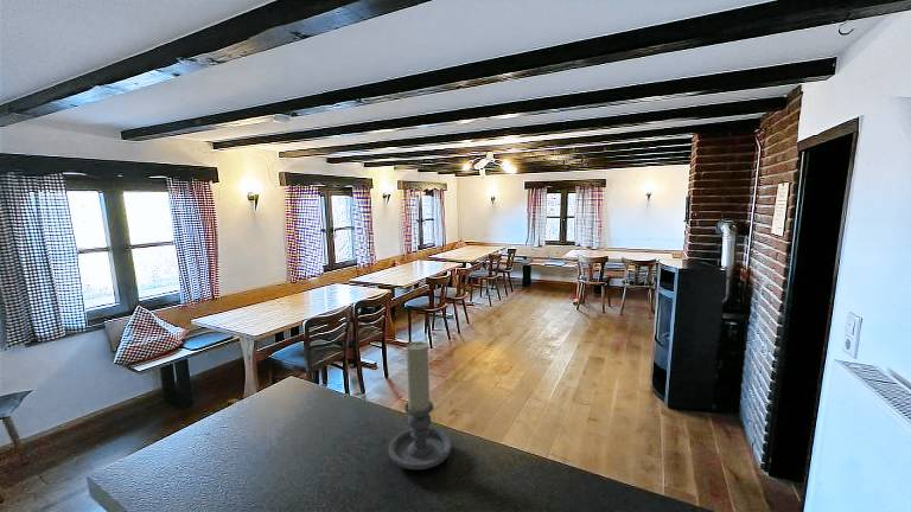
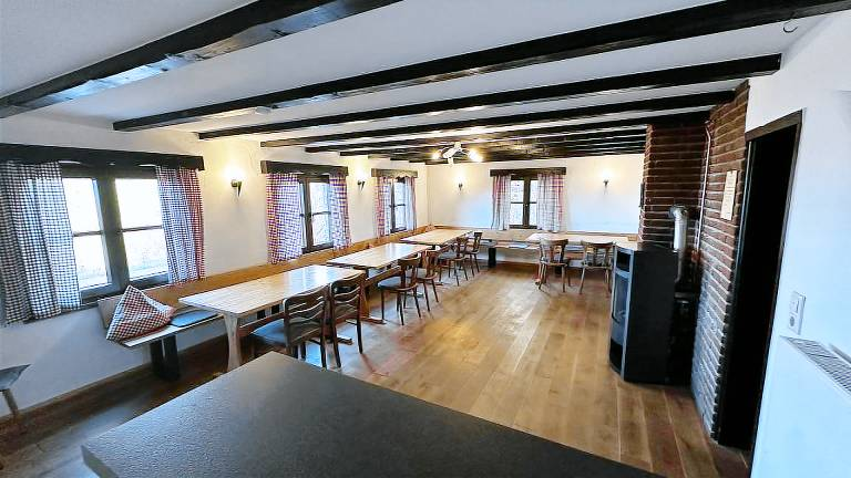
- candle holder [388,340,453,471]
